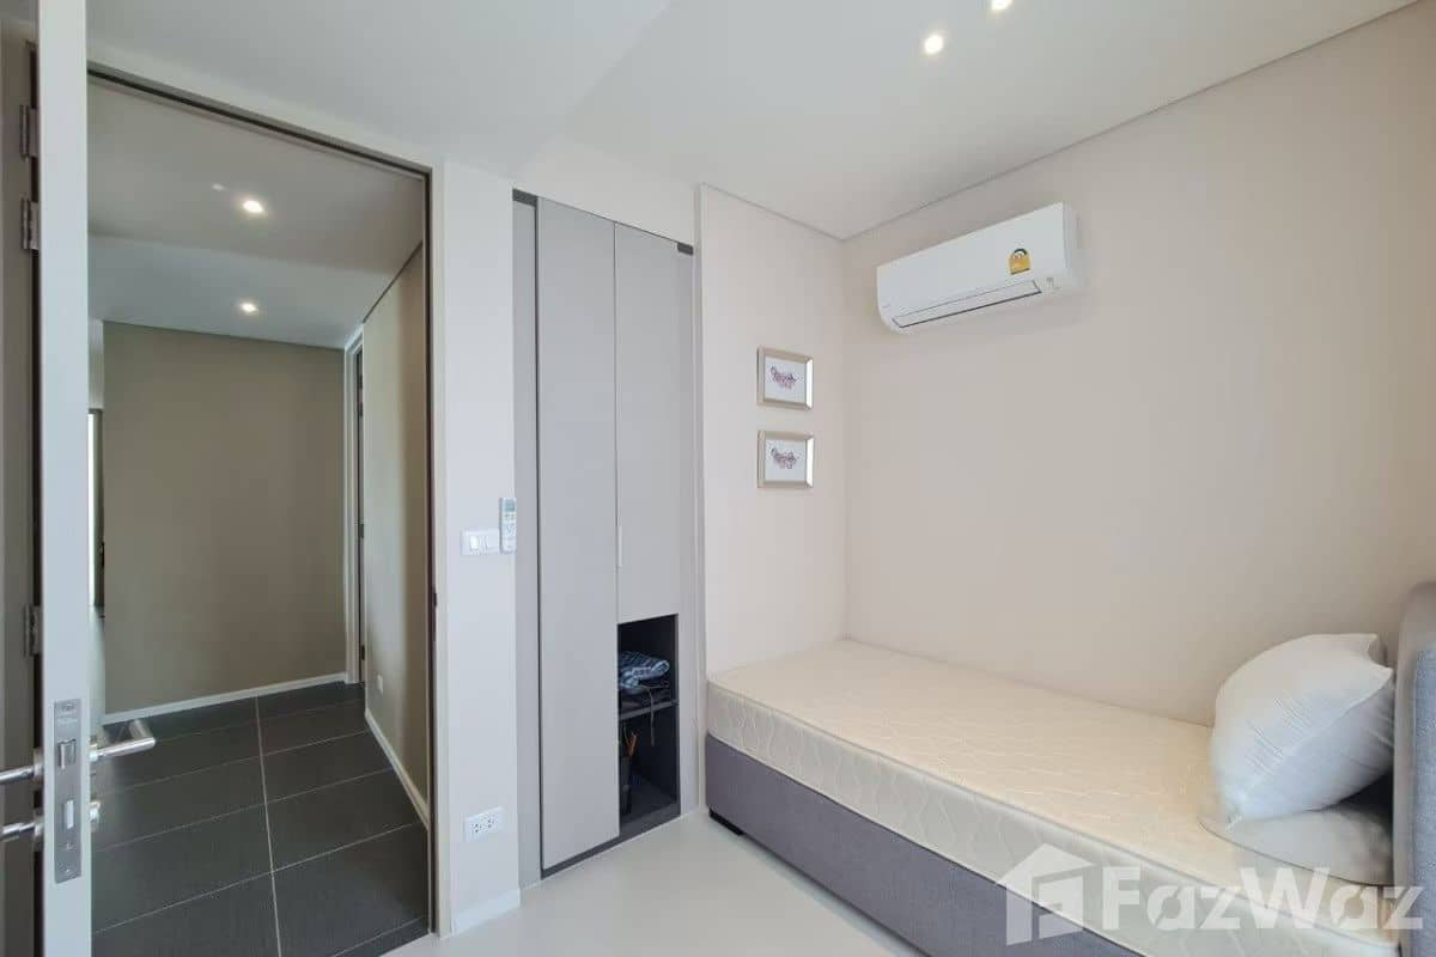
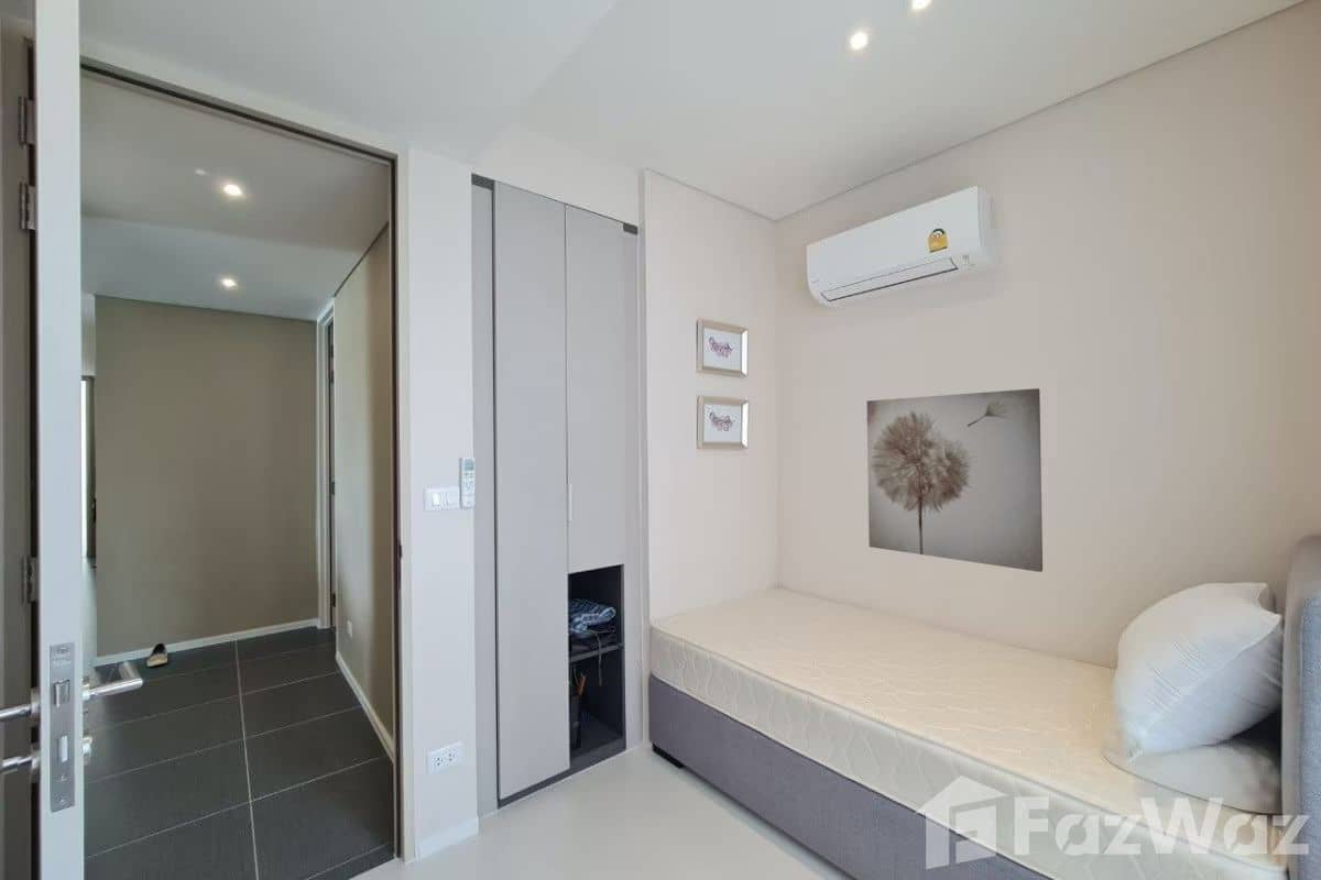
+ shoe [146,642,168,668]
+ wall art [866,387,1044,573]
